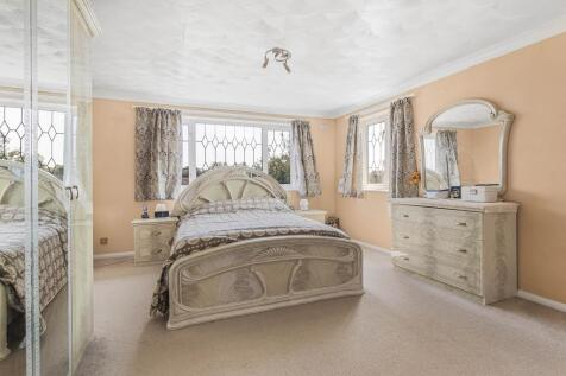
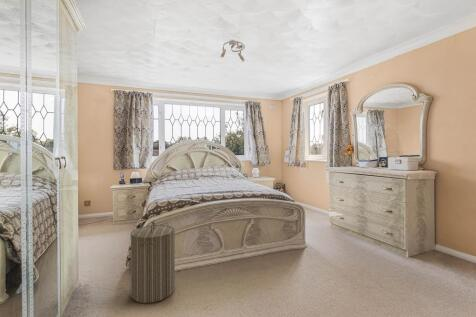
+ laundry hamper [129,220,176,304]
